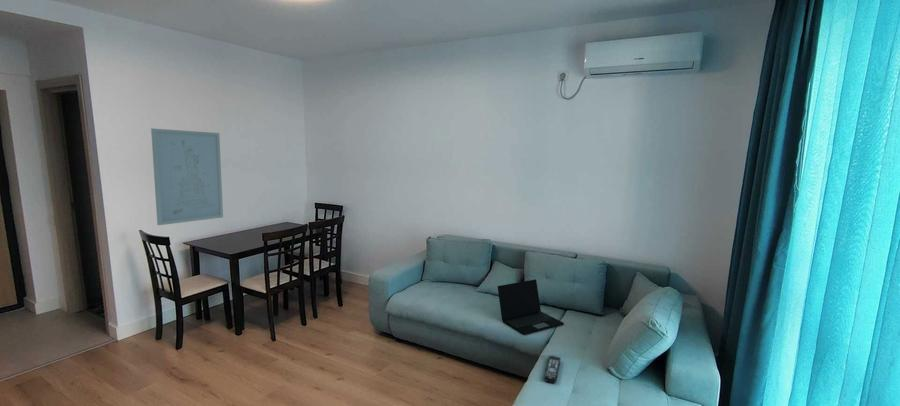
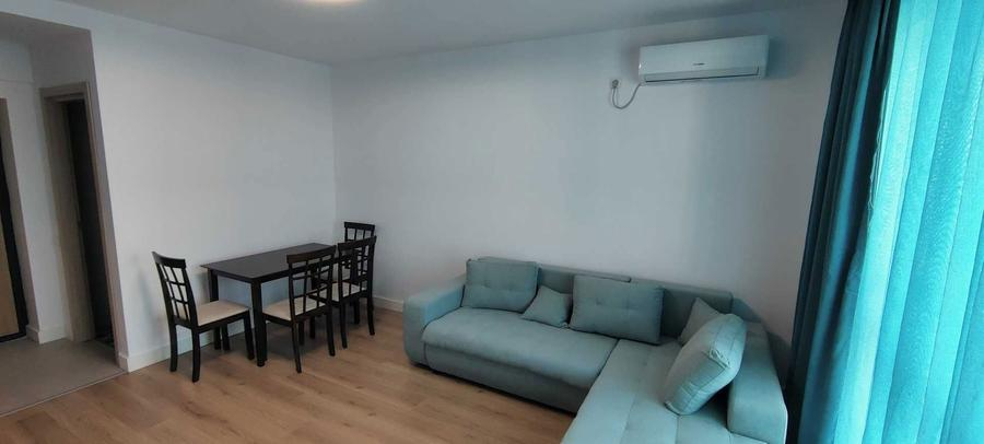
- remote control [543,355,562,384]
- wall art [150,128,224,226]
- laptop [497,278,565,336]
